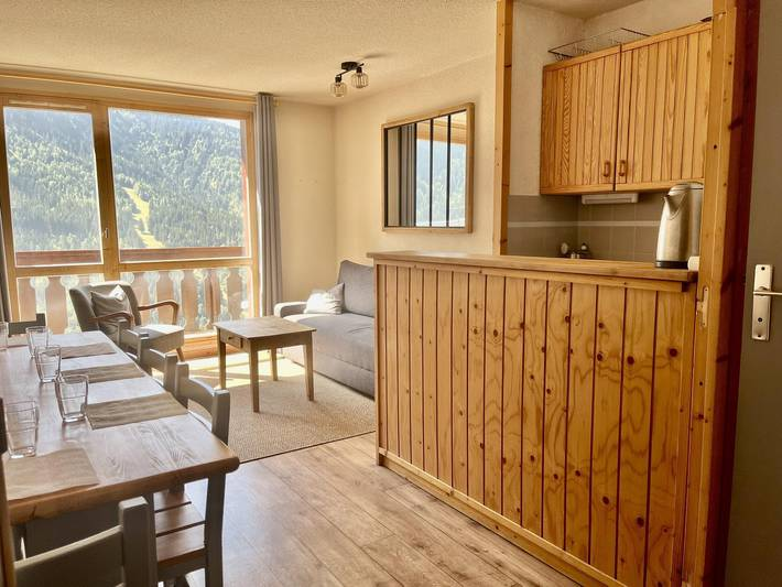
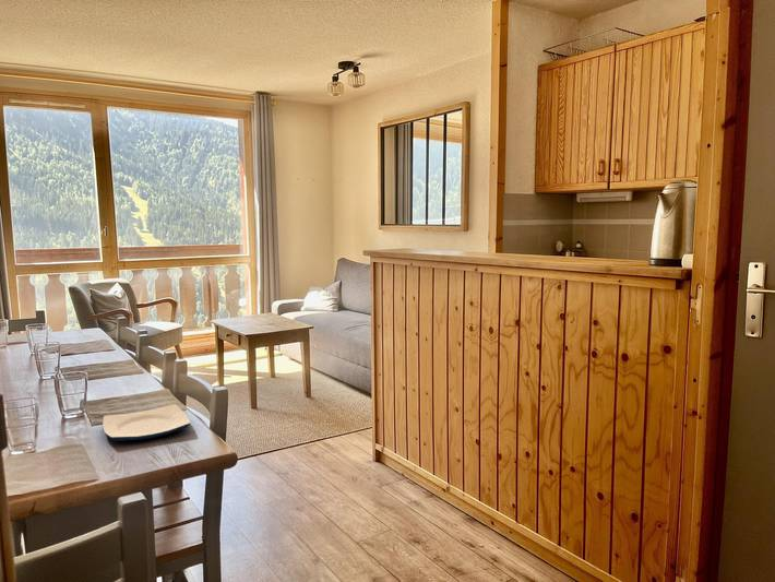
+ plate [102,403,191,442]
